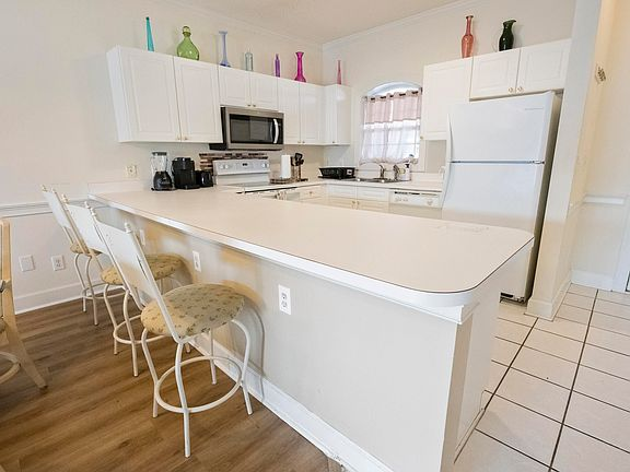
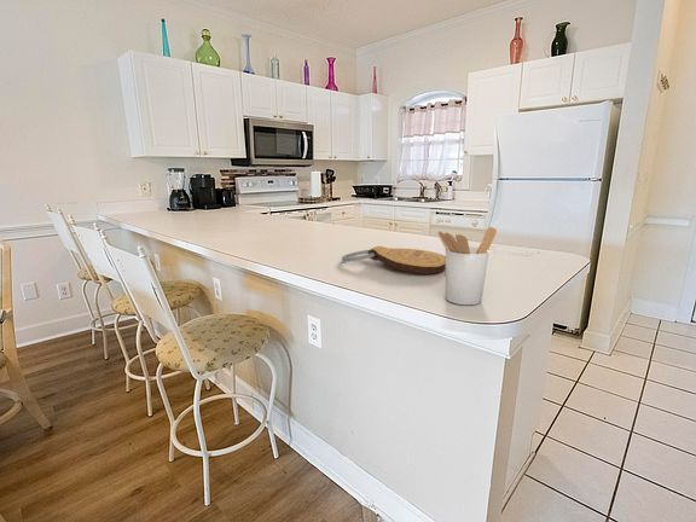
+ key chain [341,245,446,274]
+ utensil holder [436,226,498,306]
